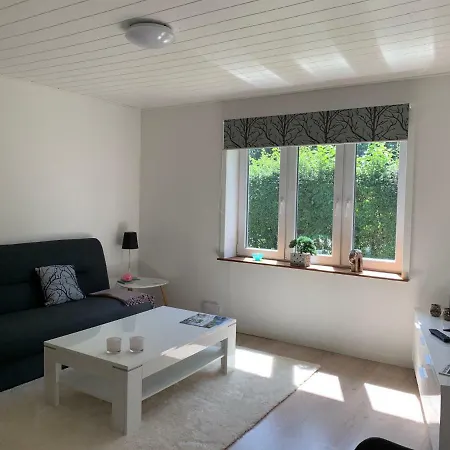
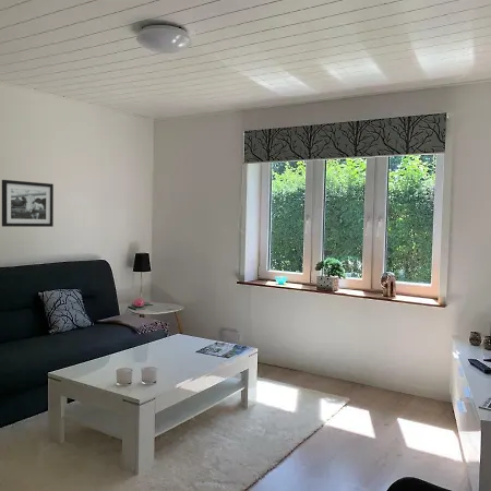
+ picture frame [1,179,55,228]
